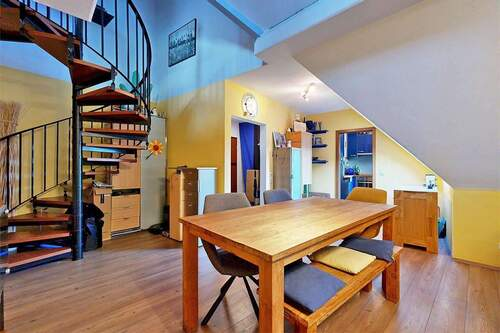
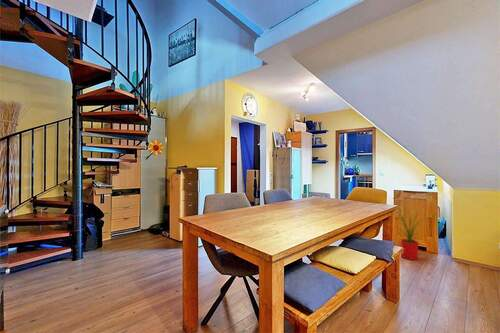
+ house plant [394,203,434,261]
